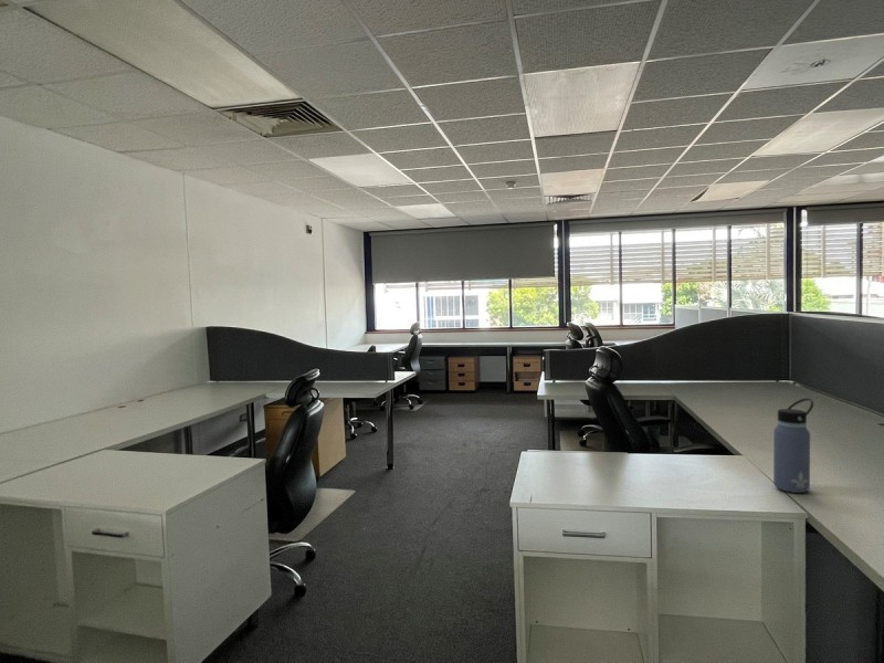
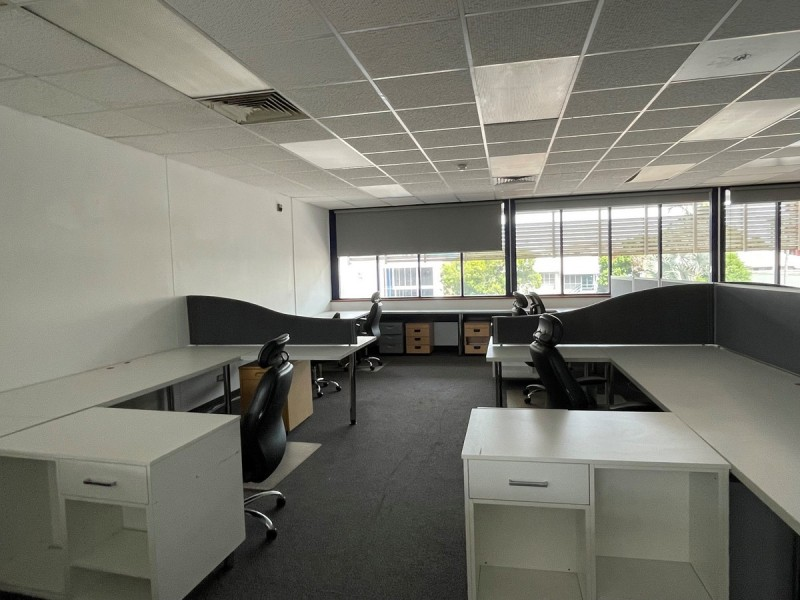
- water bottle [772,397,814,494]
